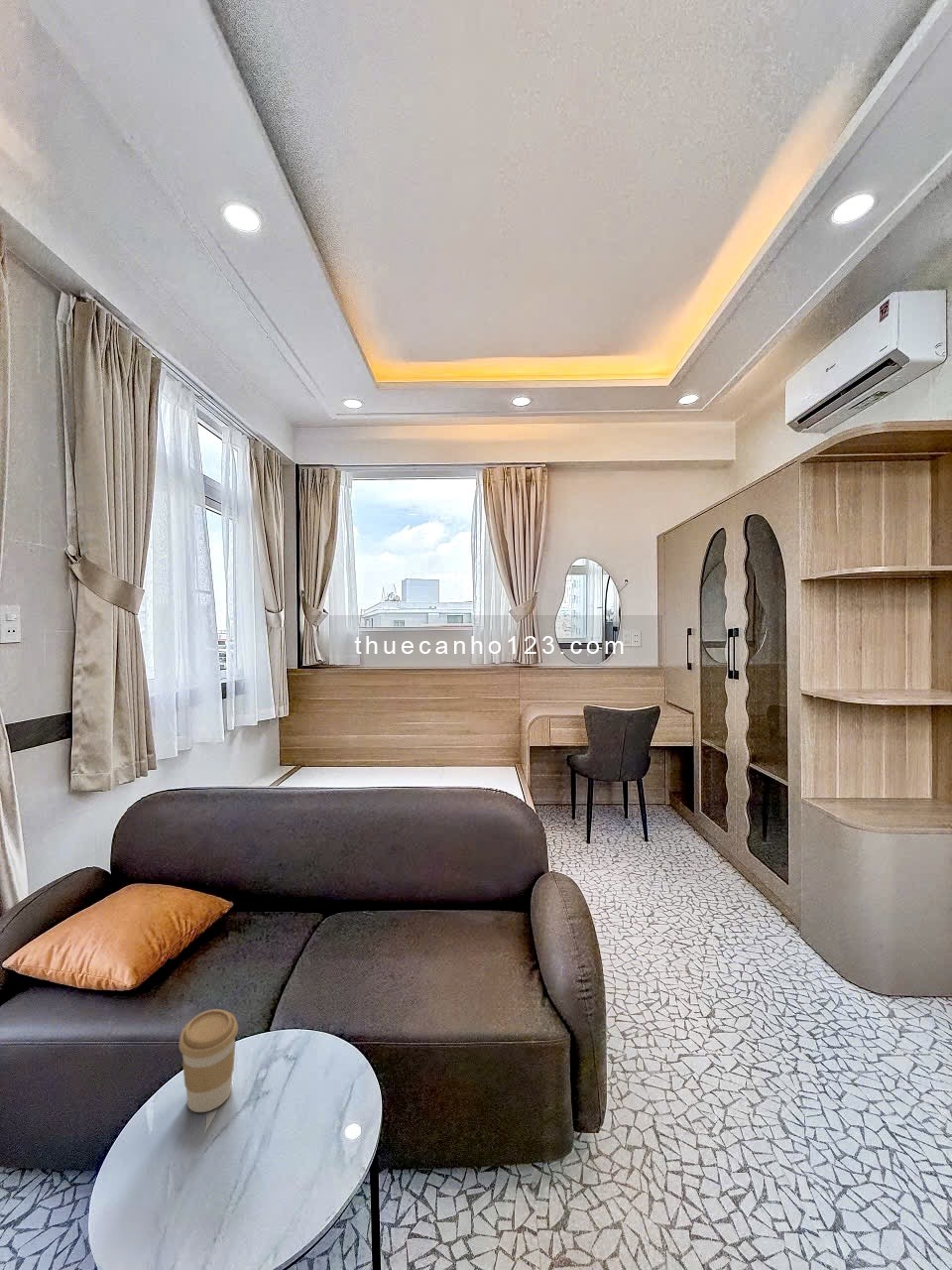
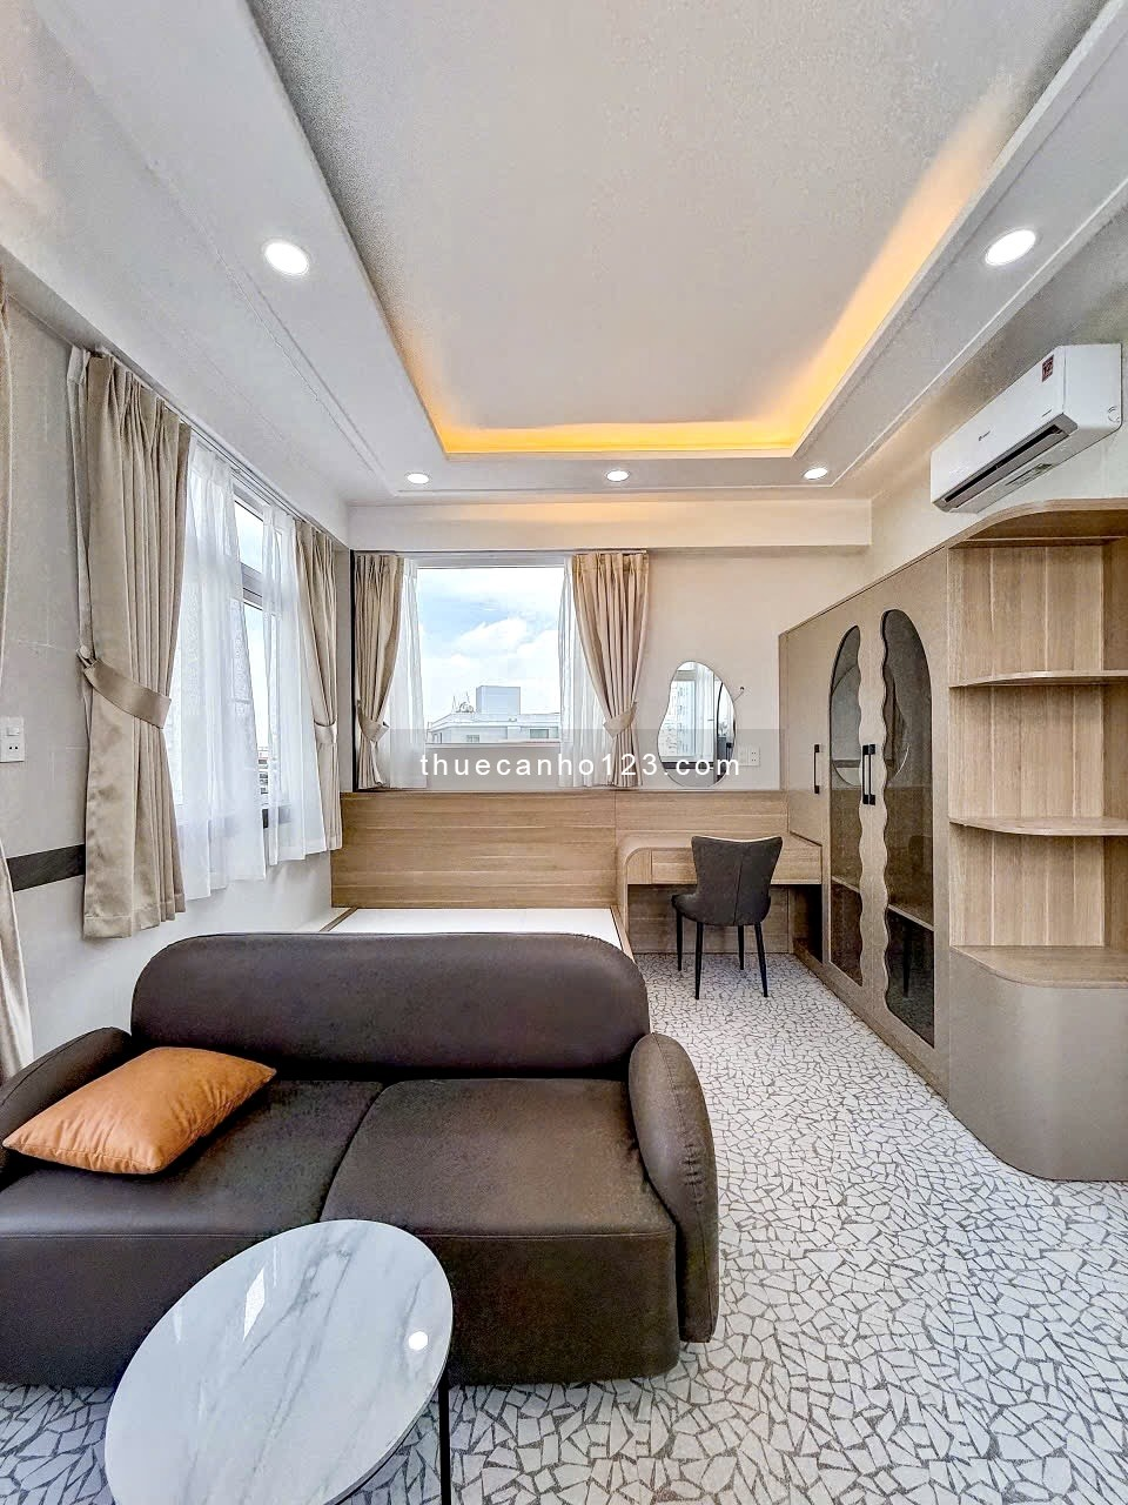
- coffee cup [178,1008,239,1113]
